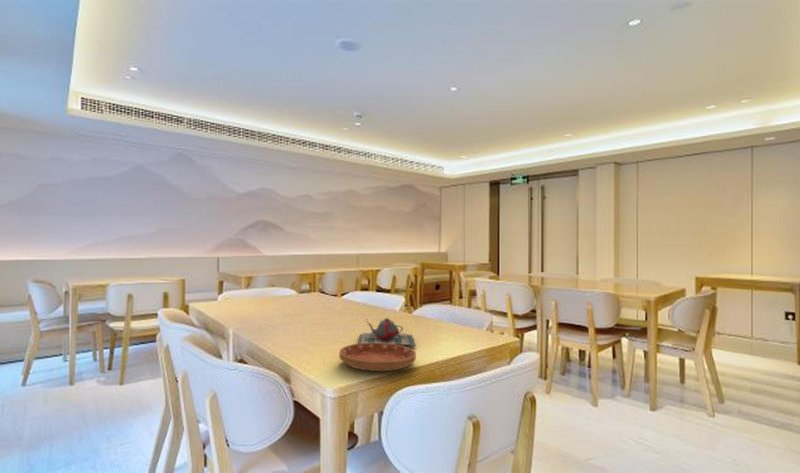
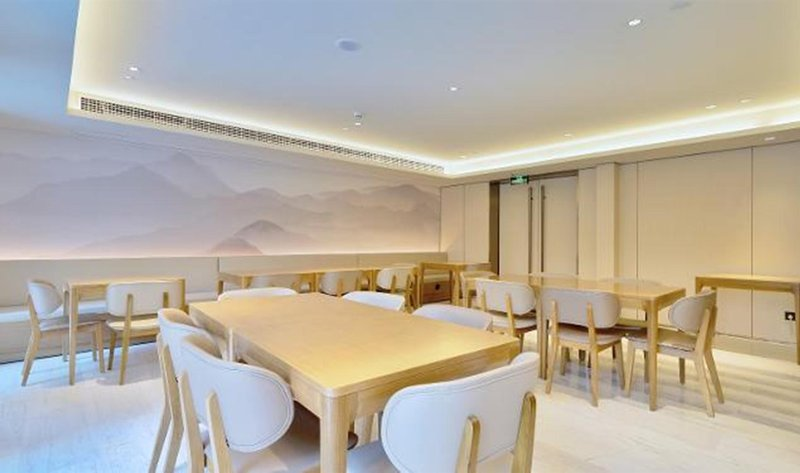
- teapot [357,317,417,347]
- saucer [338,343,417,372]
